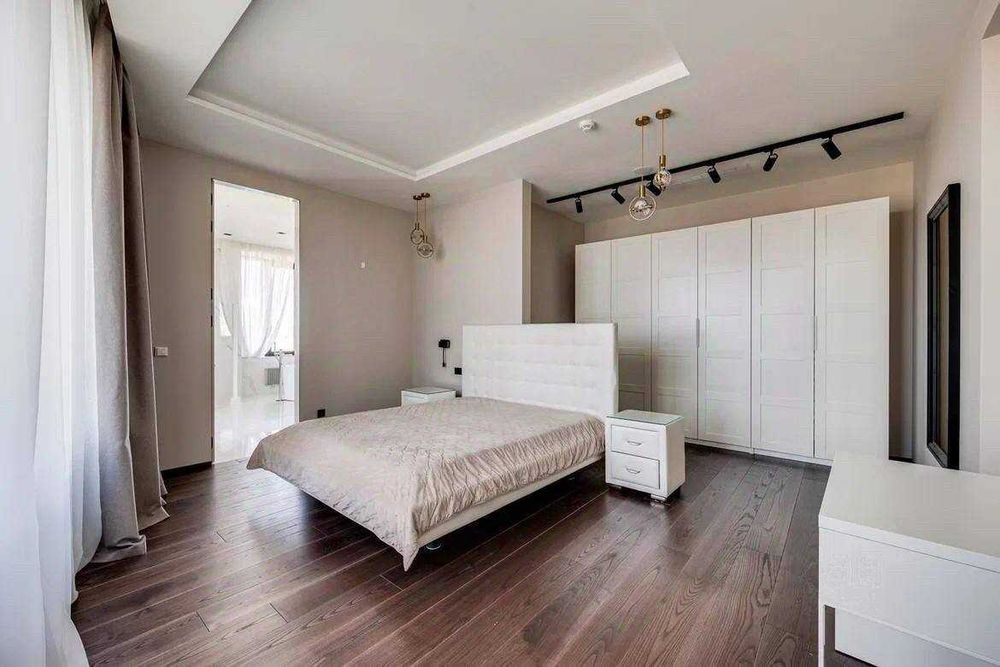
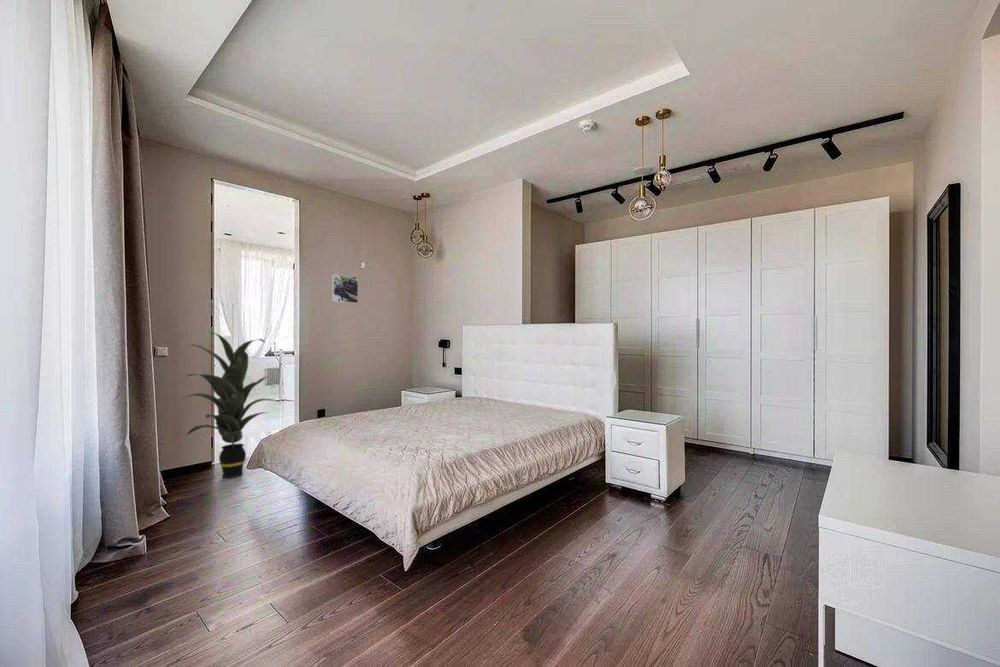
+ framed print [331,273,359,304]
+ indoor plant [182,331,280,479]
